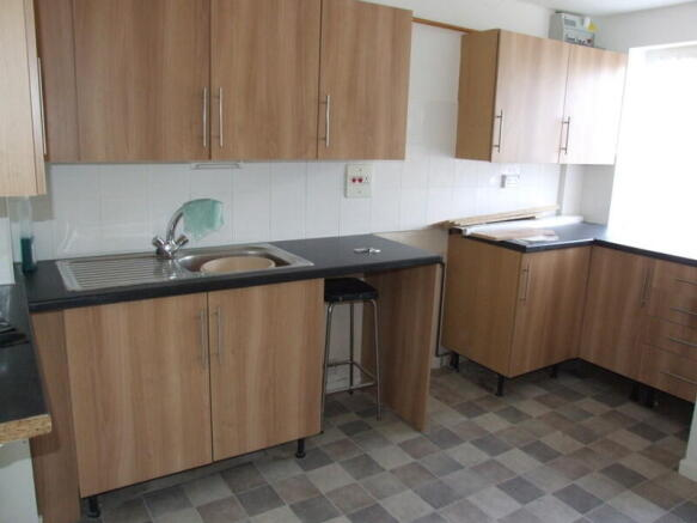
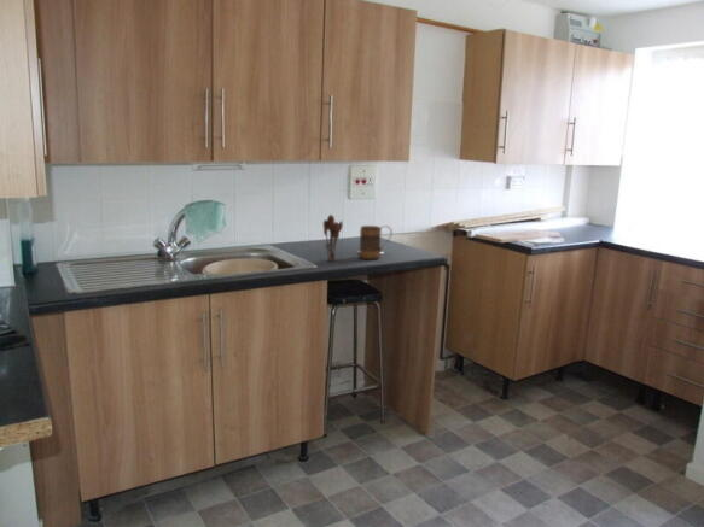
+ mug [359,224,394,260]
+ utensil holder [322,213,344,263]
